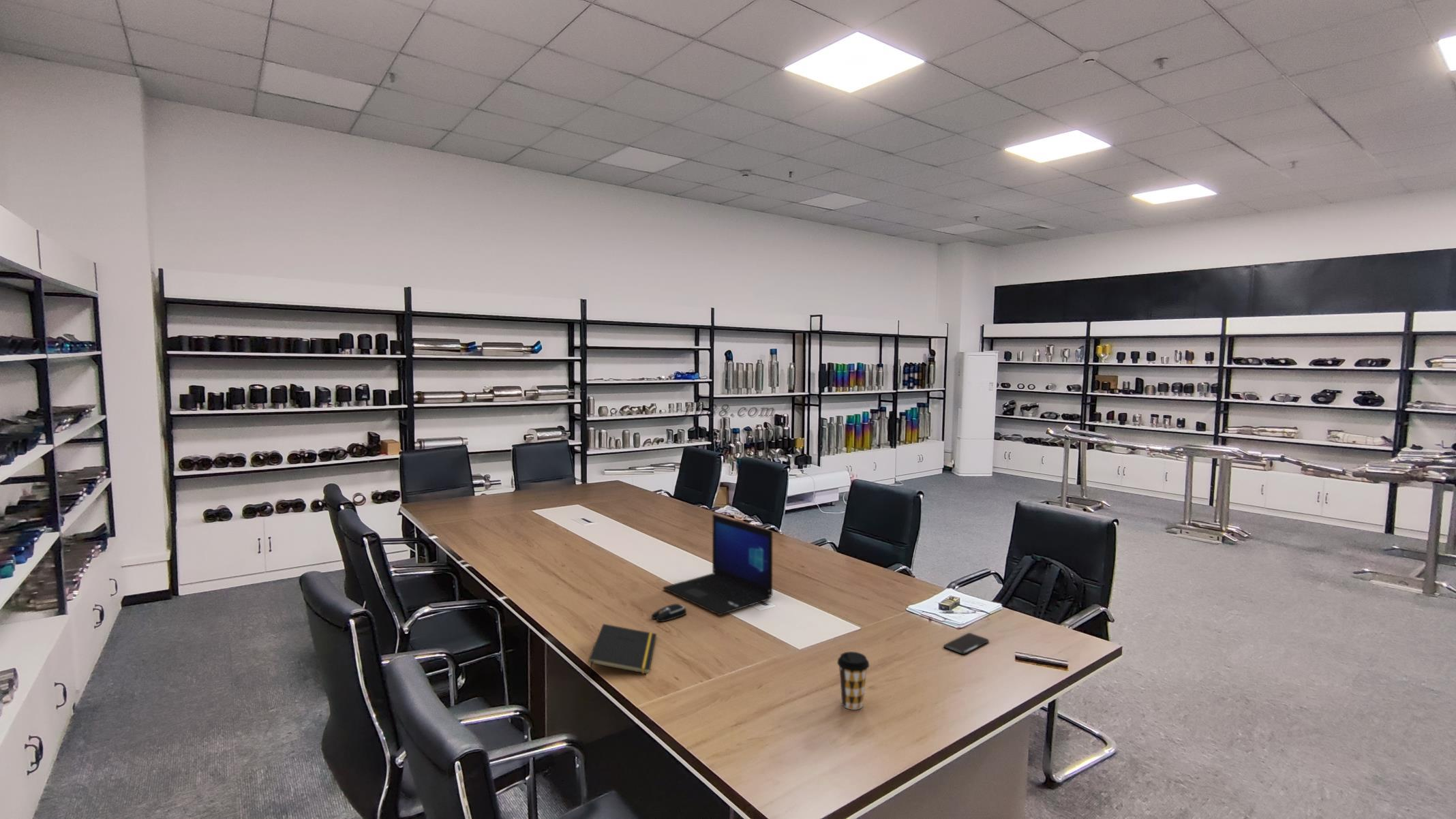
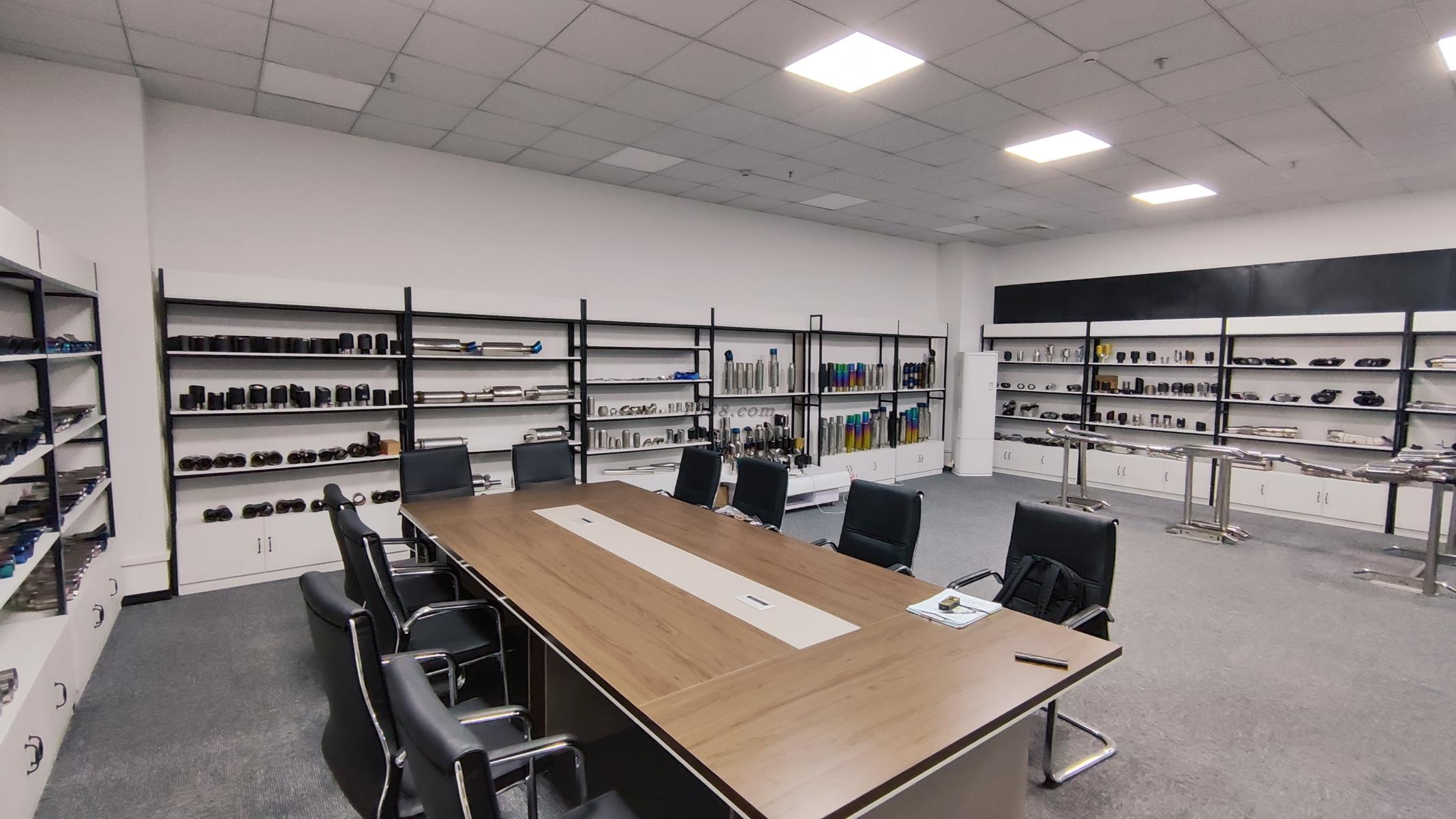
- notepad [588,623,657,677]
- smartphone [943,632,990,655]
- coffee cup [836,651,870,711]
- computer mouse [651,603,687,623]
- laptop [662,514,773,616]
